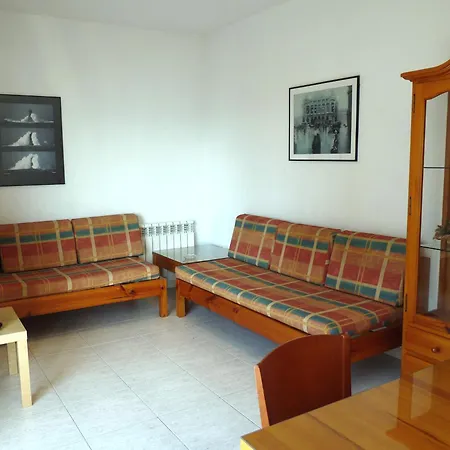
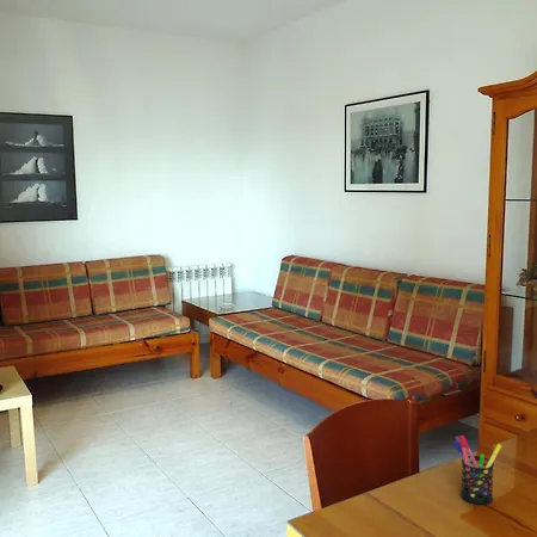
+ pen holder [452,434,502,505]
